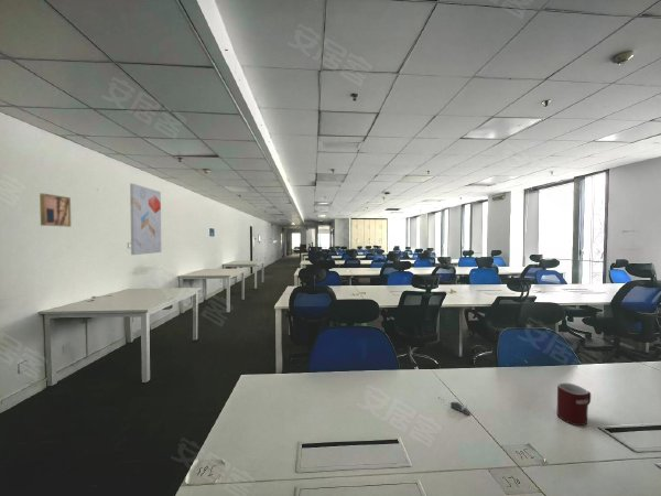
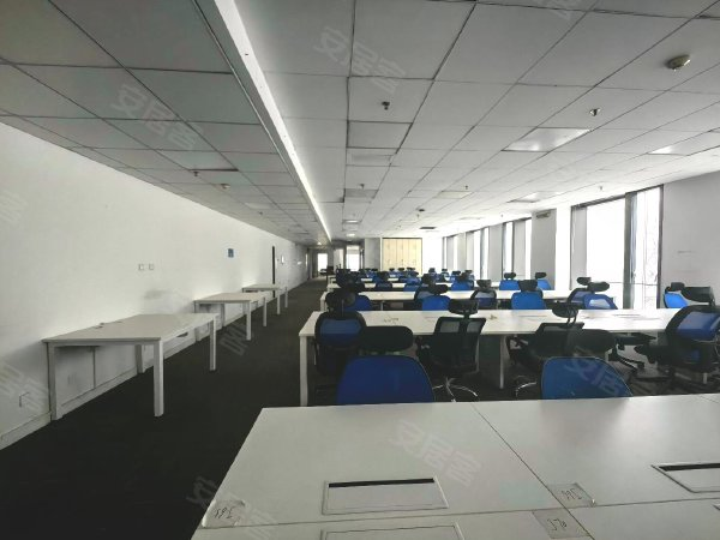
- computer mouse [437,397,472,417]
- mug [556,382,592,427]
- wall art [129,183,162,256]
- wall art [39,193,72,228]
